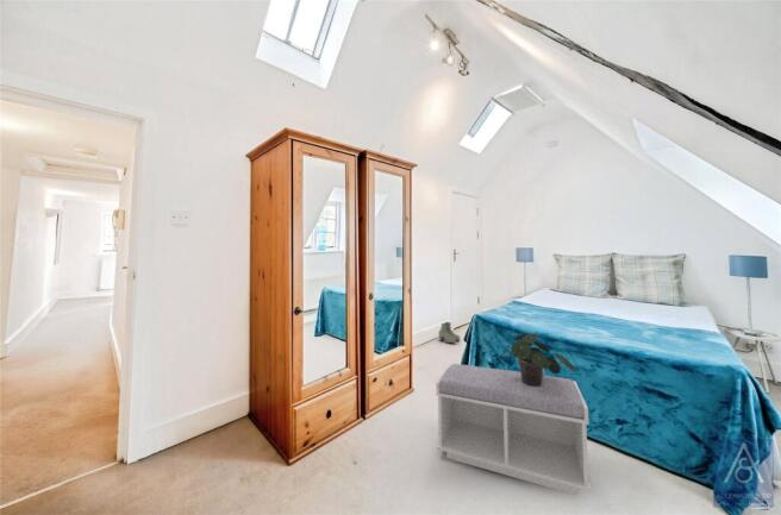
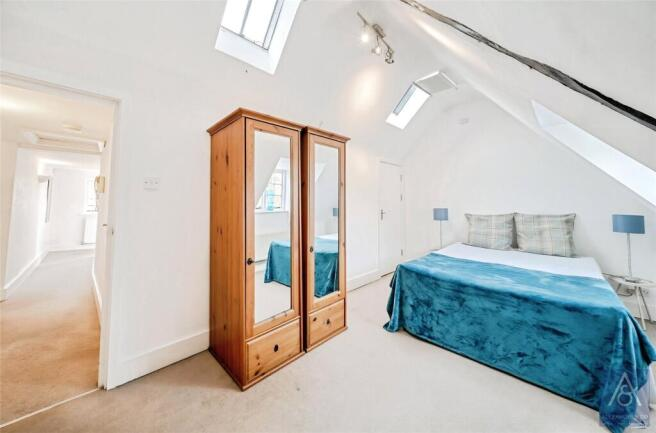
- boots [437,321,461,344]
- bench [435,363,592,497]
- potted plant [499,332,577,387]
